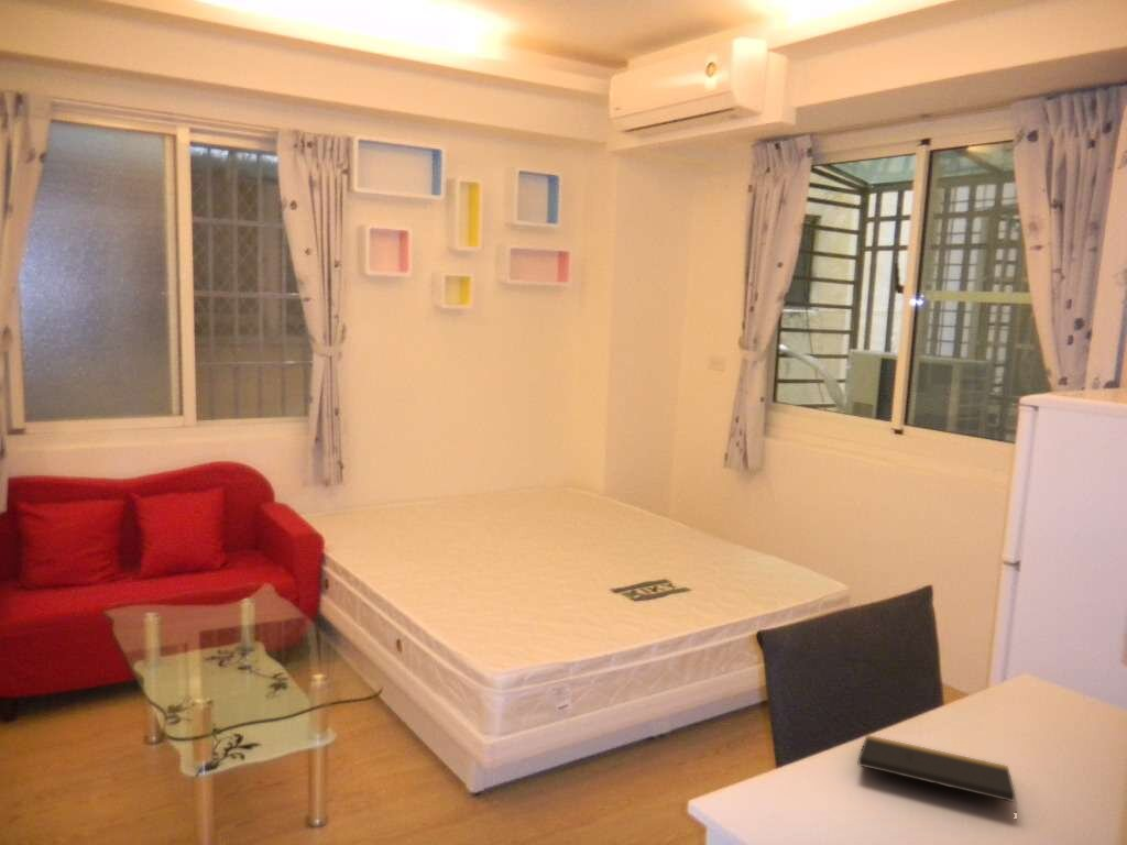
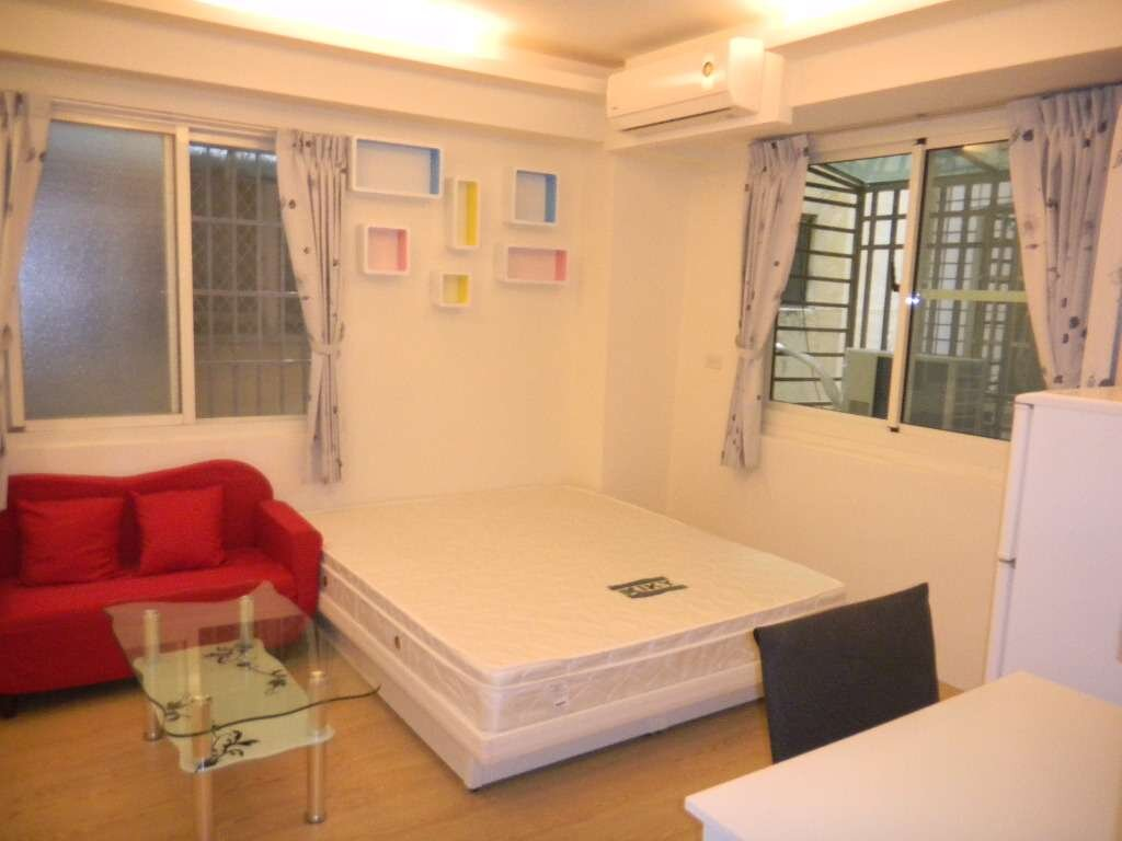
- notepad [856,734,1018,823]
